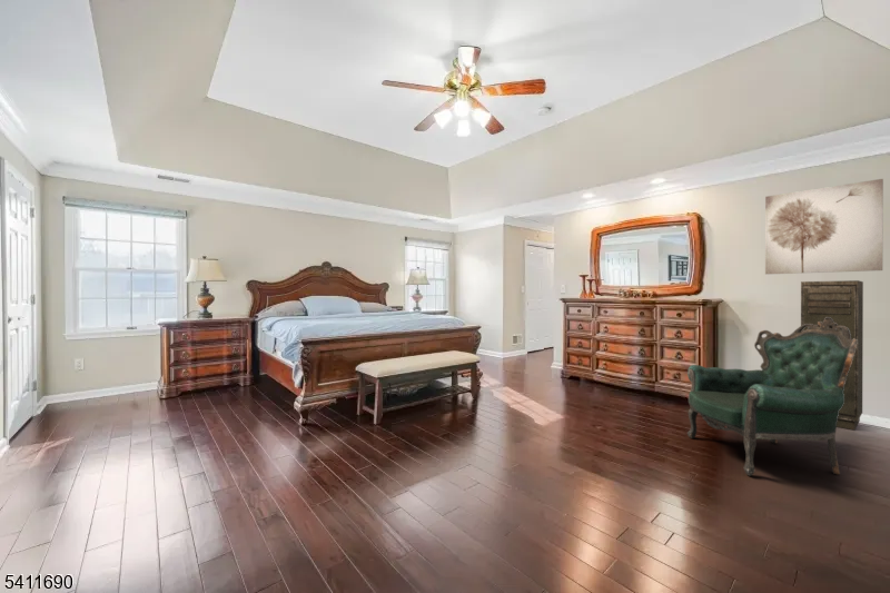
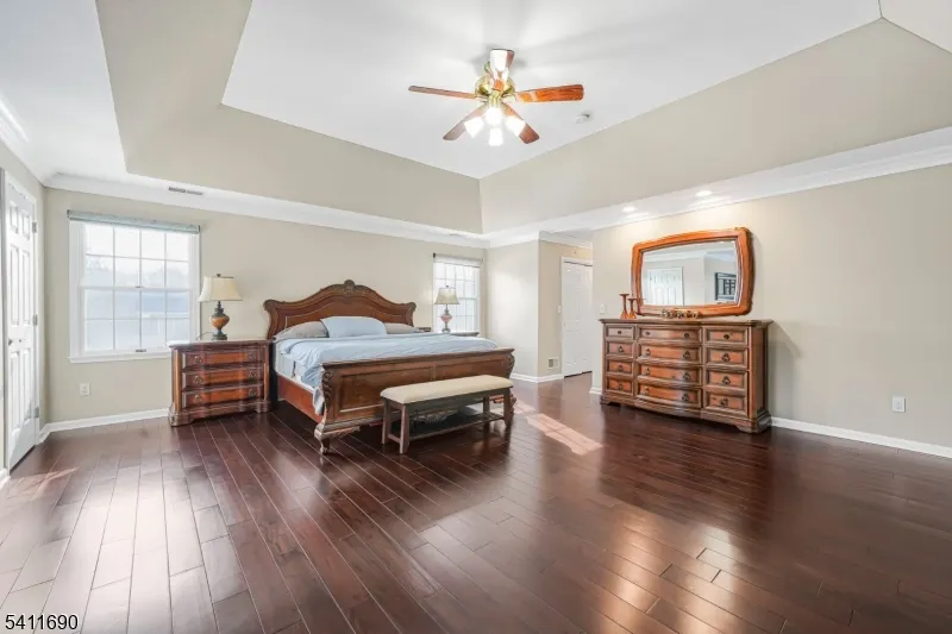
- wall art [764,178,884,275]
- armchair [686,317,858,476]
- storage cabinet [800,279,864,432]
